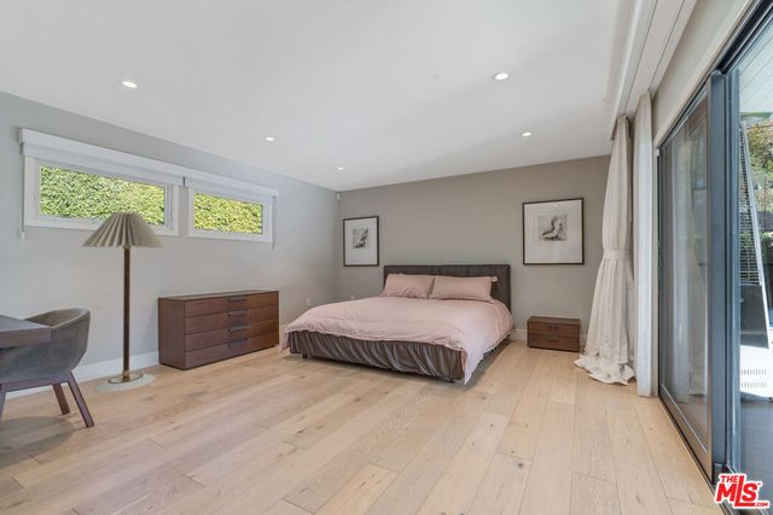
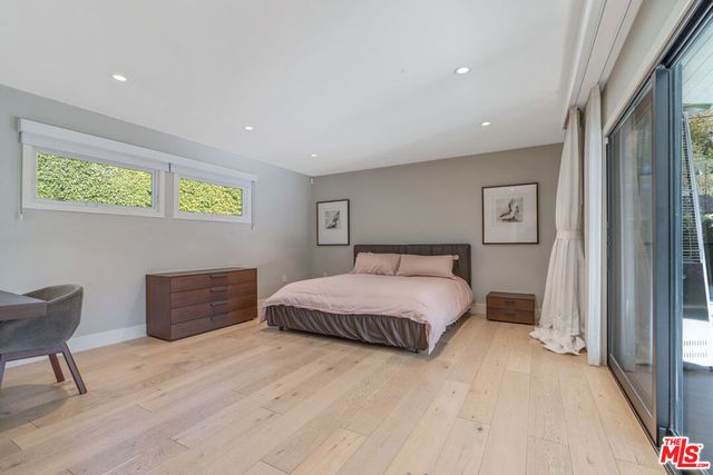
- floor lamp [81,210,169,393]
